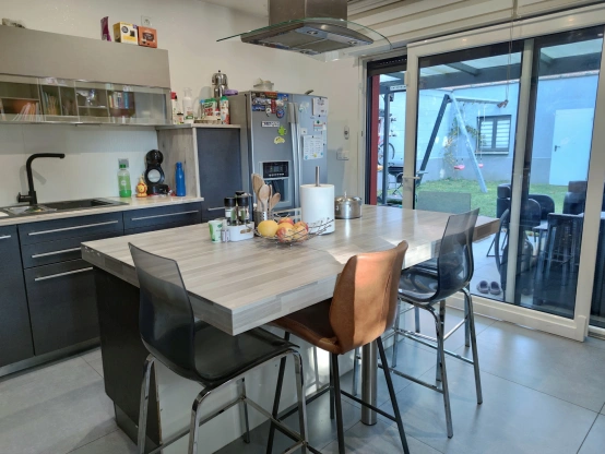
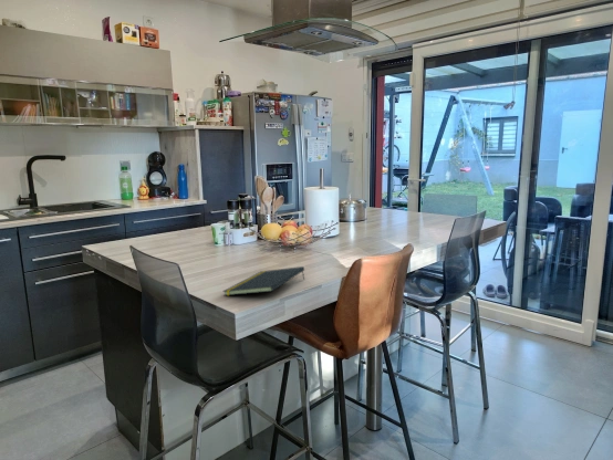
+ notepad [222,265,305,296]
